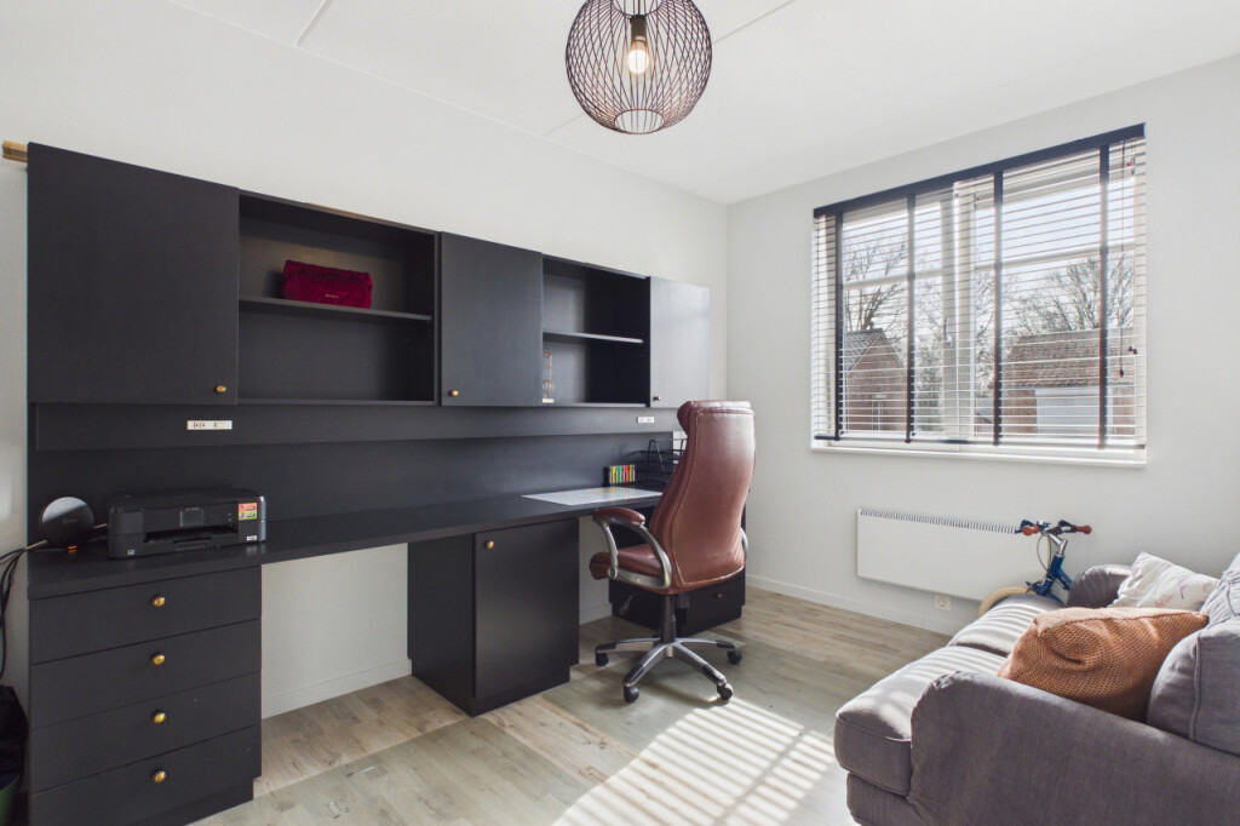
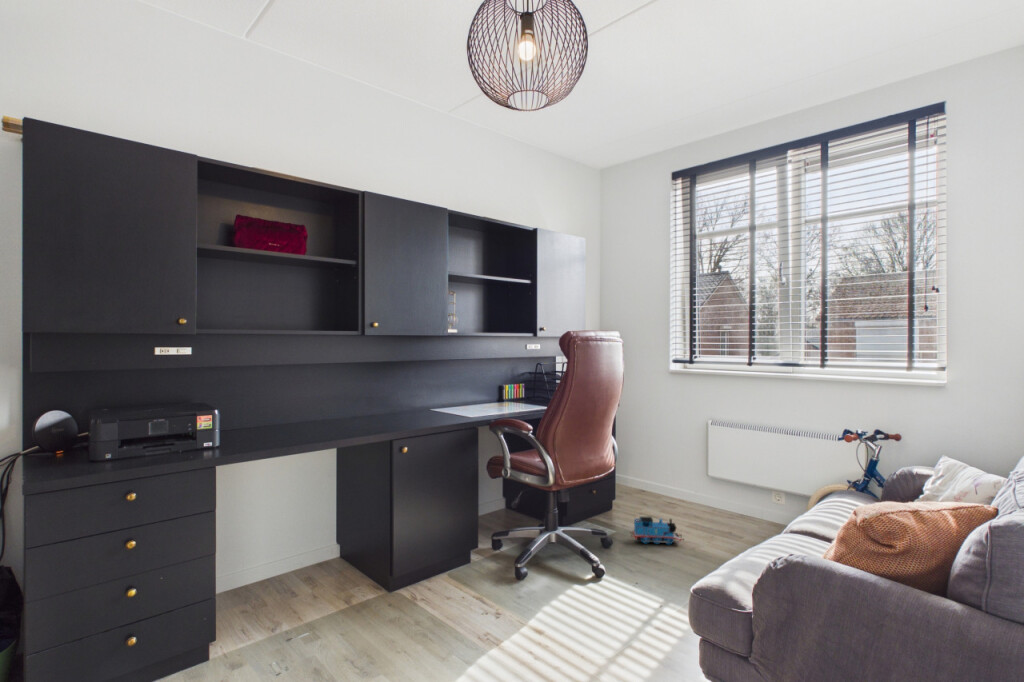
+ toy train [629,516,685,546]
